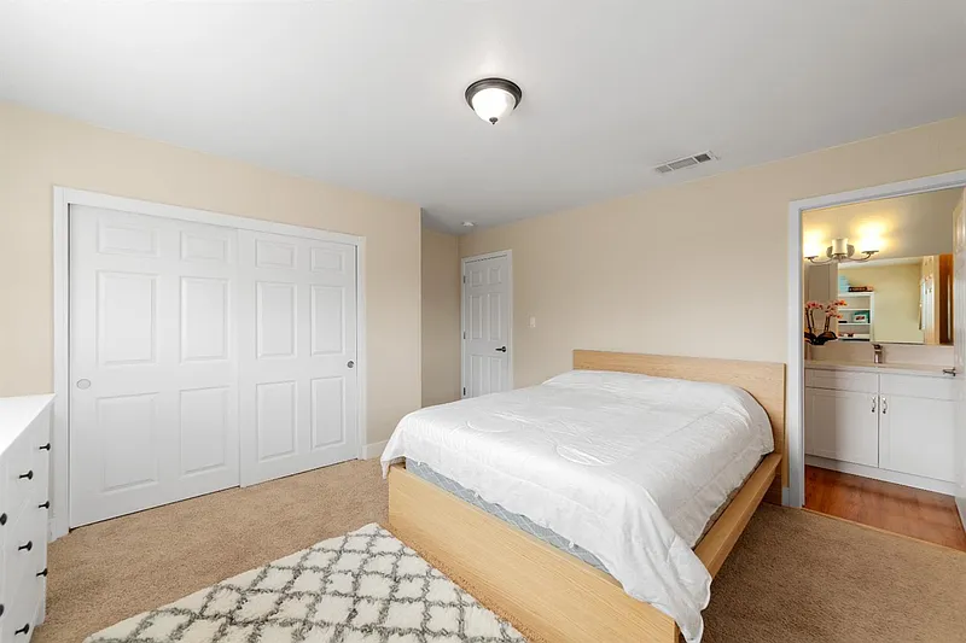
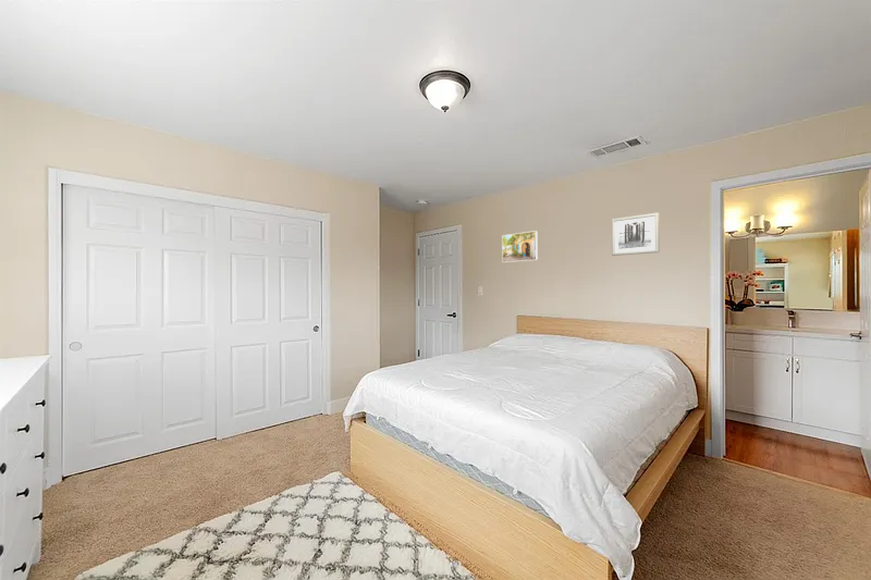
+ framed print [501,230,539,263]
+ wall art [611,212,660,257]
